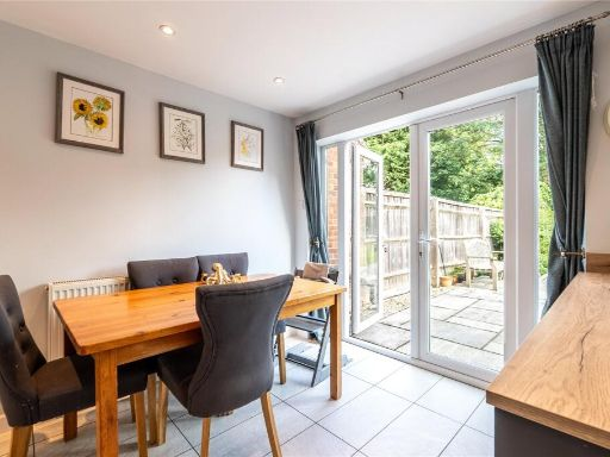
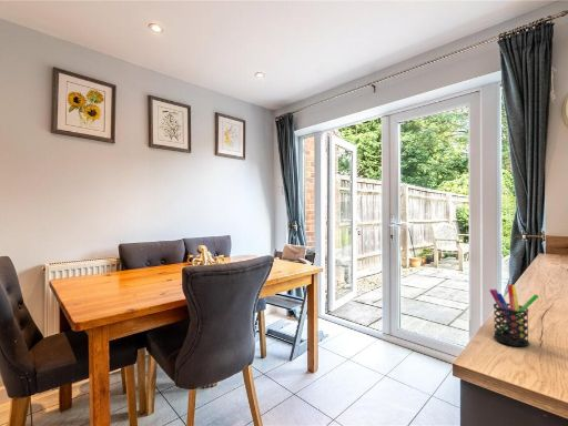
+ pen holder [488,284,540,347]
